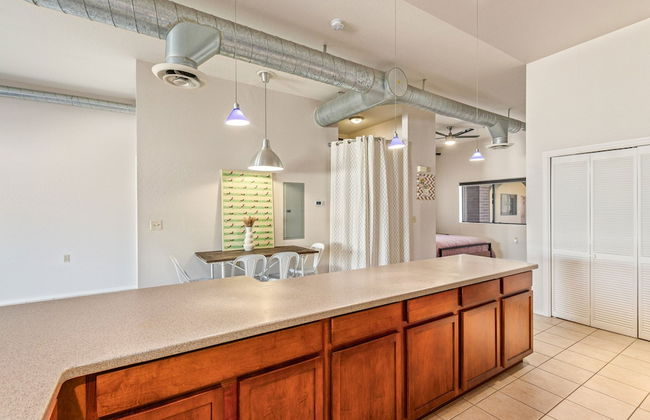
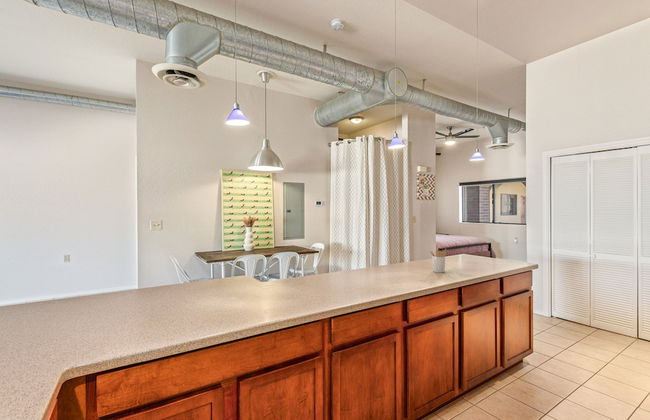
+ utensil holder [429,248,447,274]
